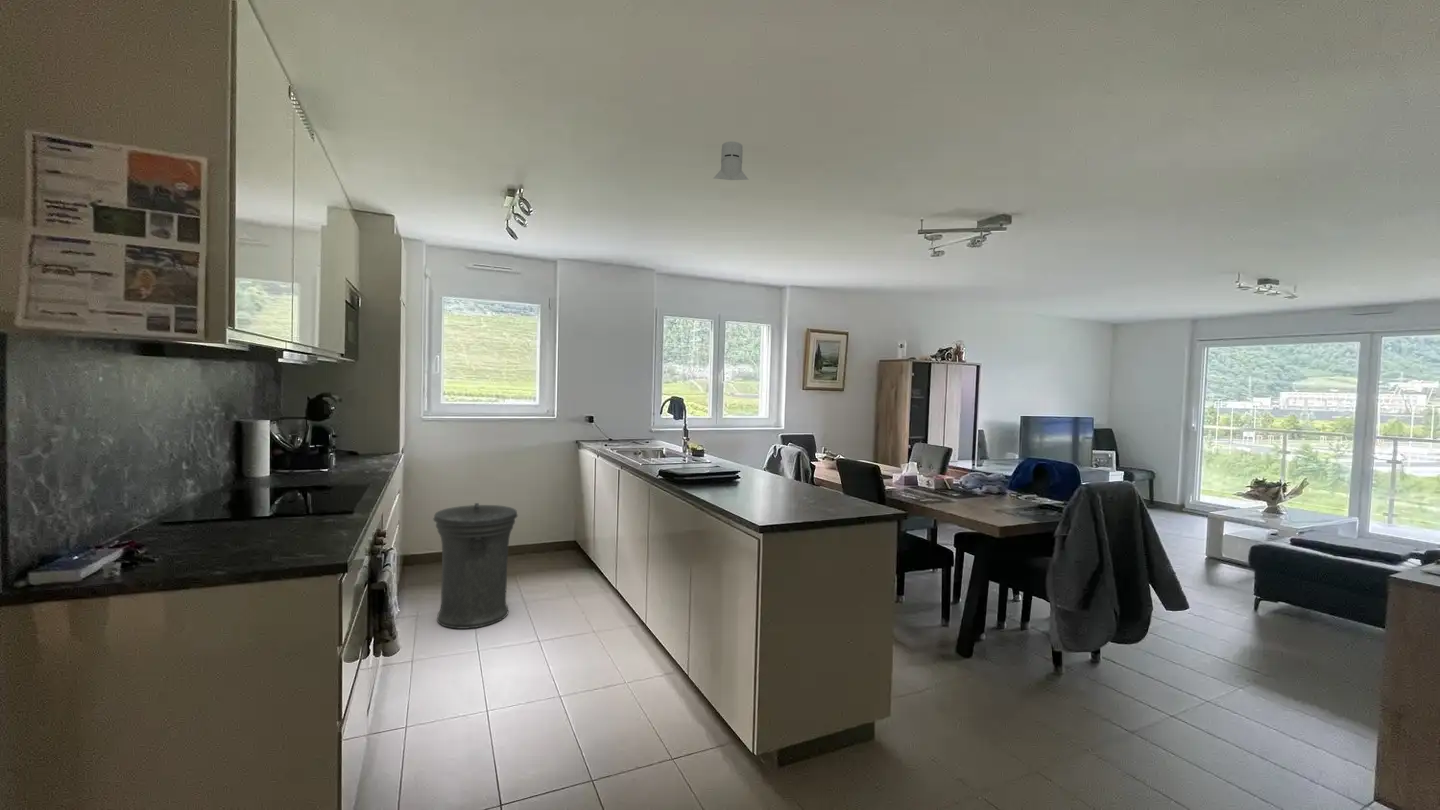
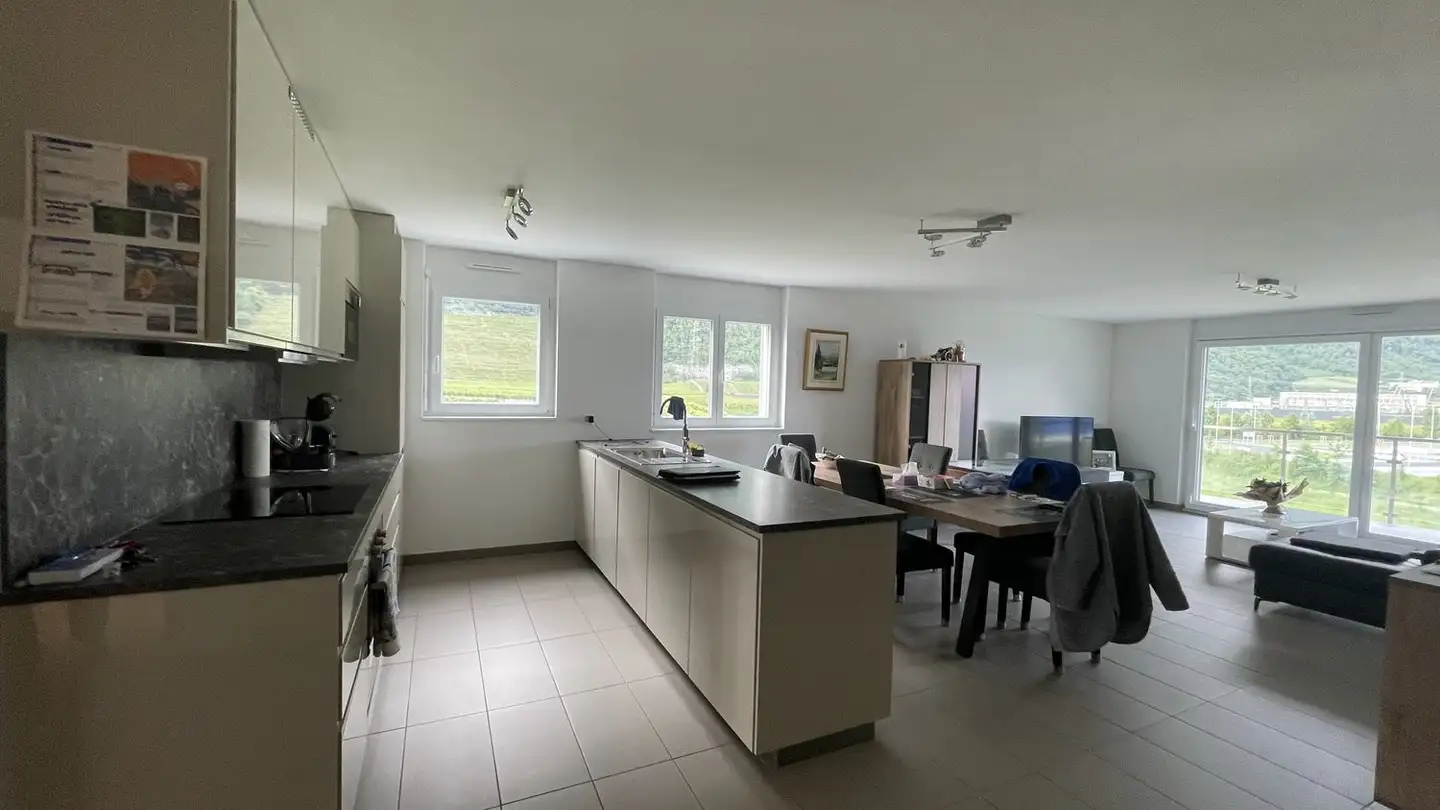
- trash can [432,502,519,630]
- knight helmet [713,140,750,181]
